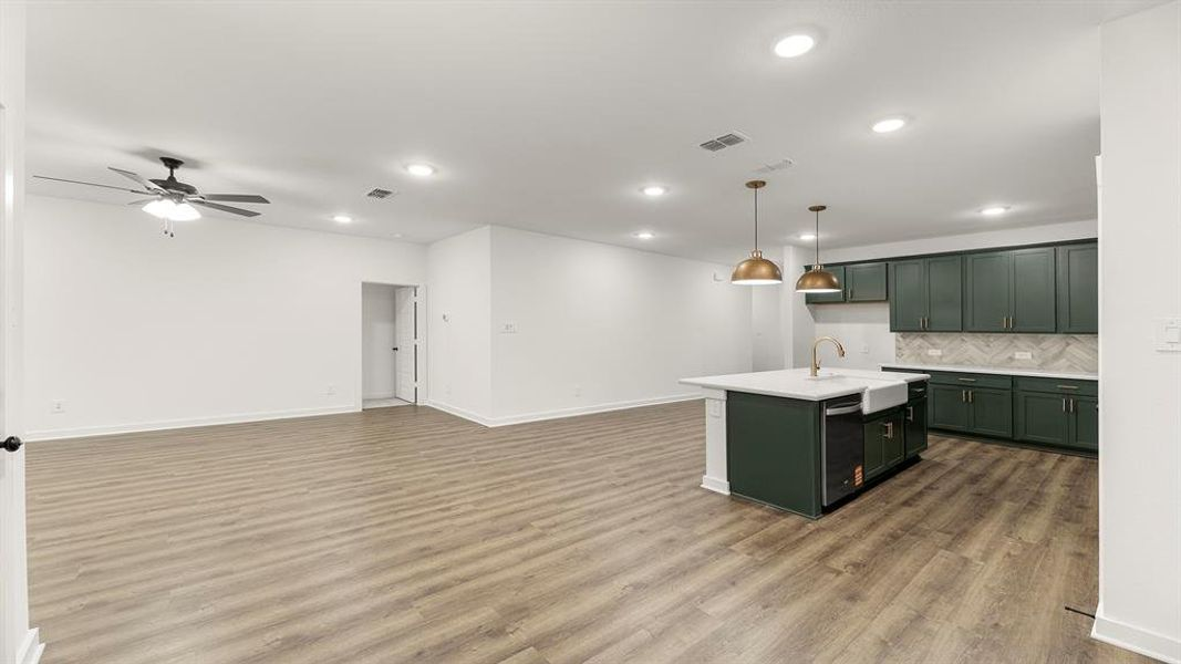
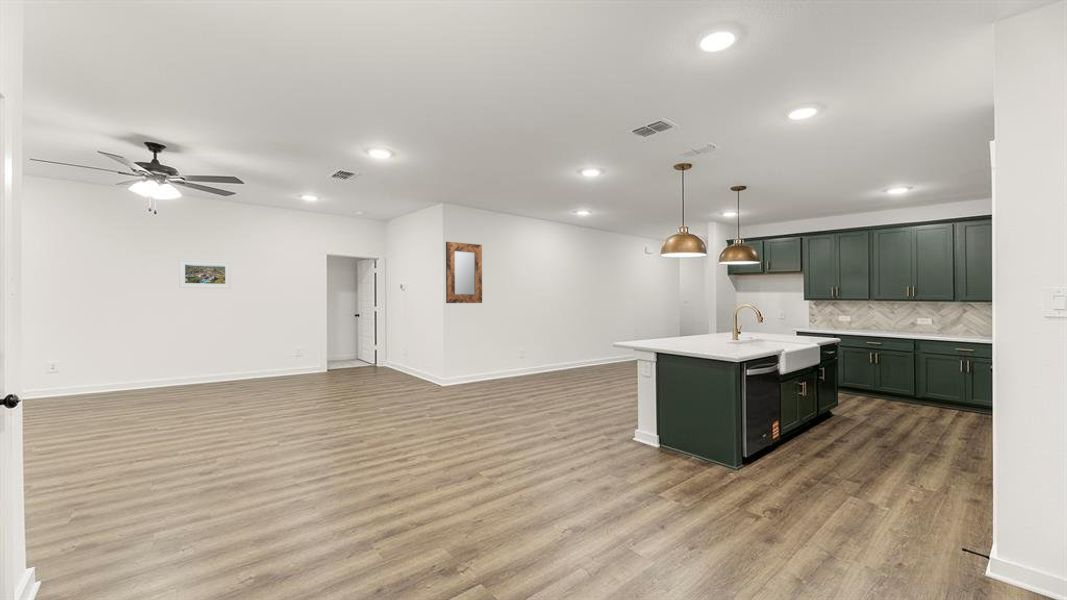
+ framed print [178,258,232,289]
+ home mirror [445,241,483,304]
